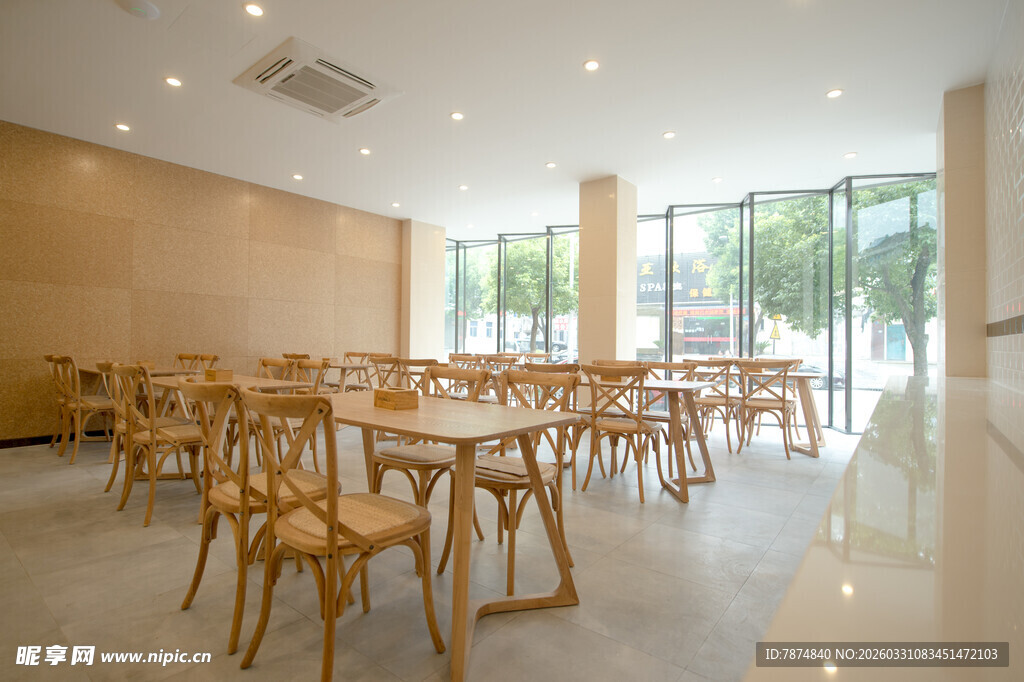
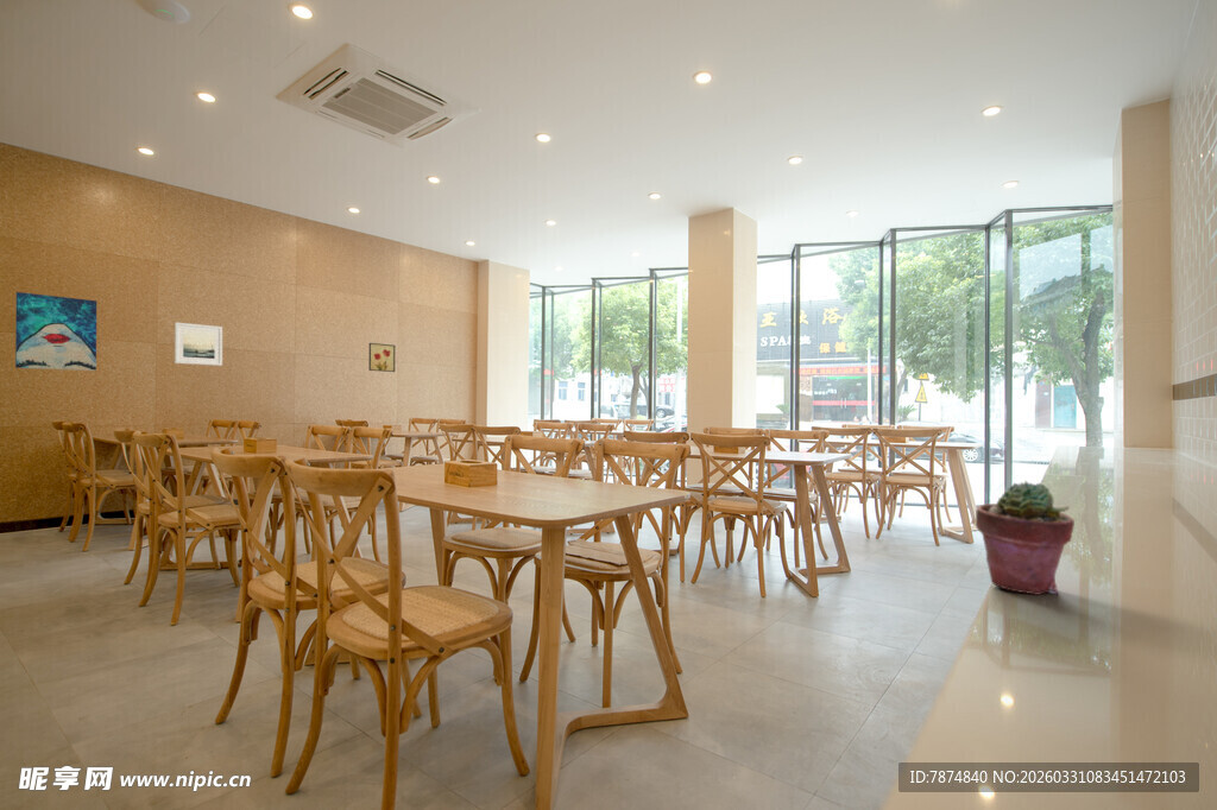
+ potted succulent [975,480,1076,596]
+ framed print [174,321,223,367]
+ wall art [14,291,97,372]
+ wall art [367,342,397,373]
